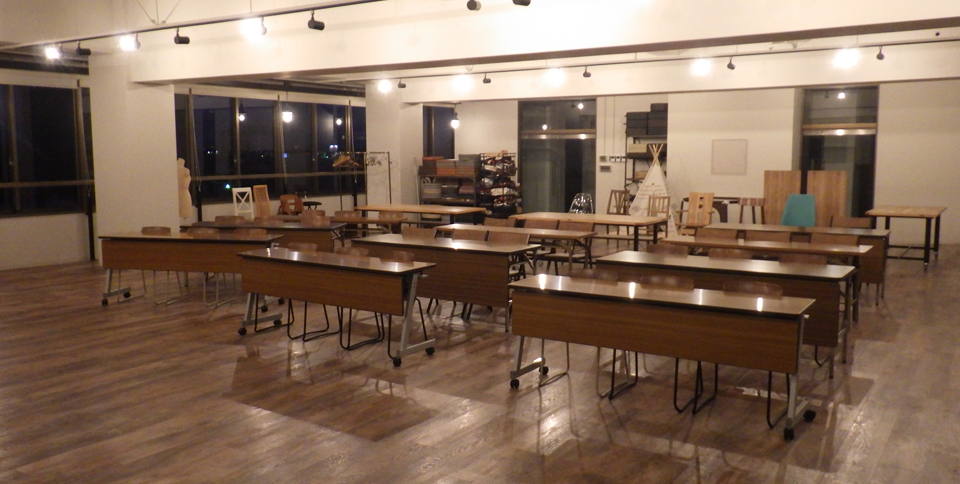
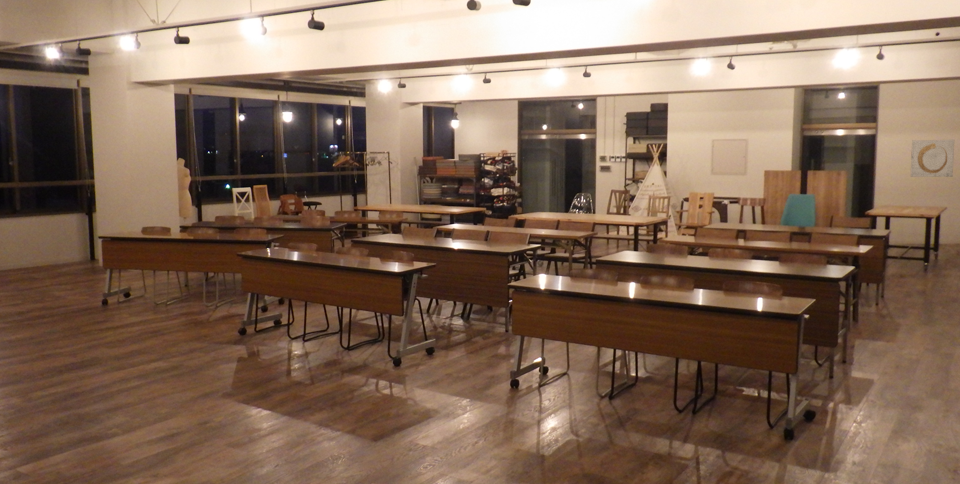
+ wall art [910,139,955,178]
